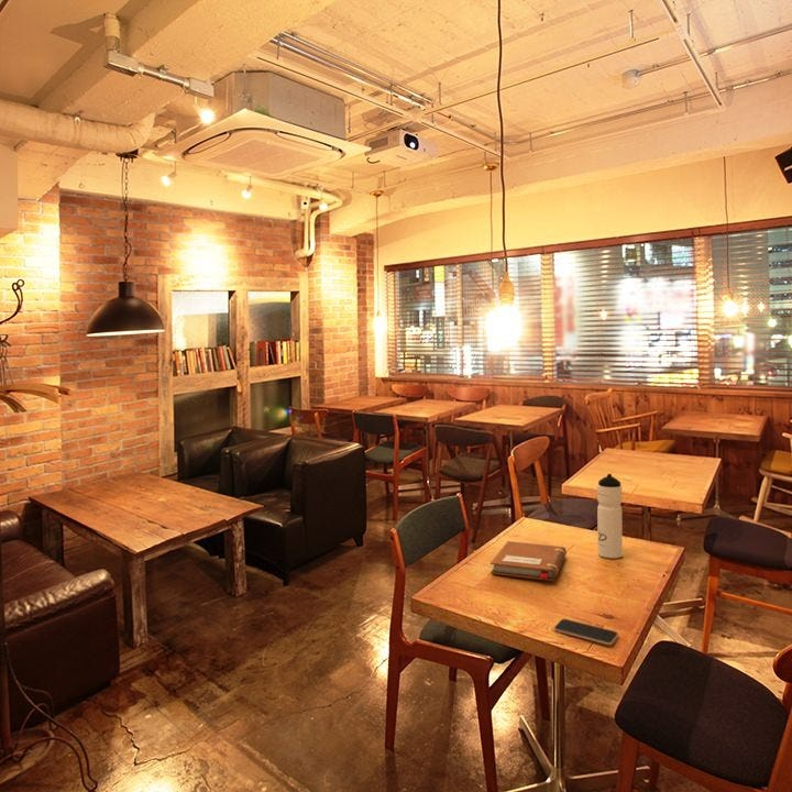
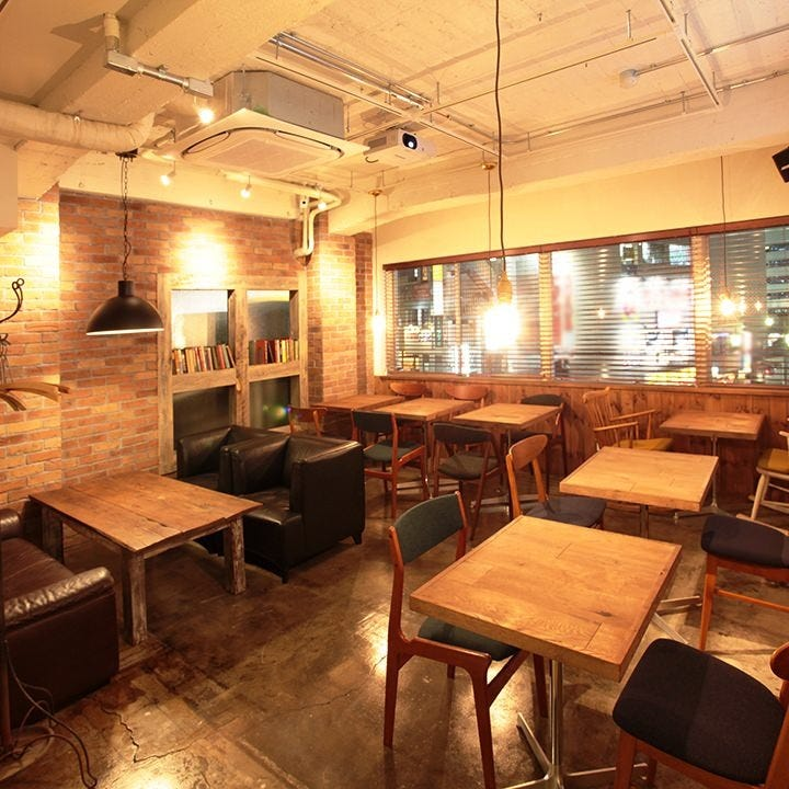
- notebook [490,540,568,582]
- smartphone [553,618,619,646]
- water bottle [596,473,624,559]
